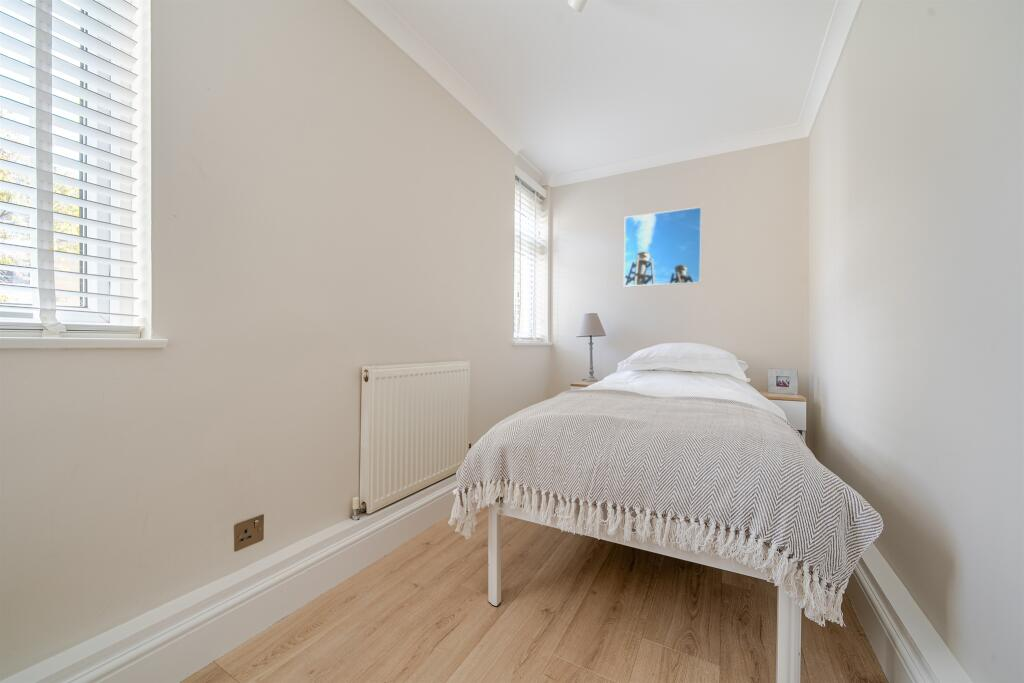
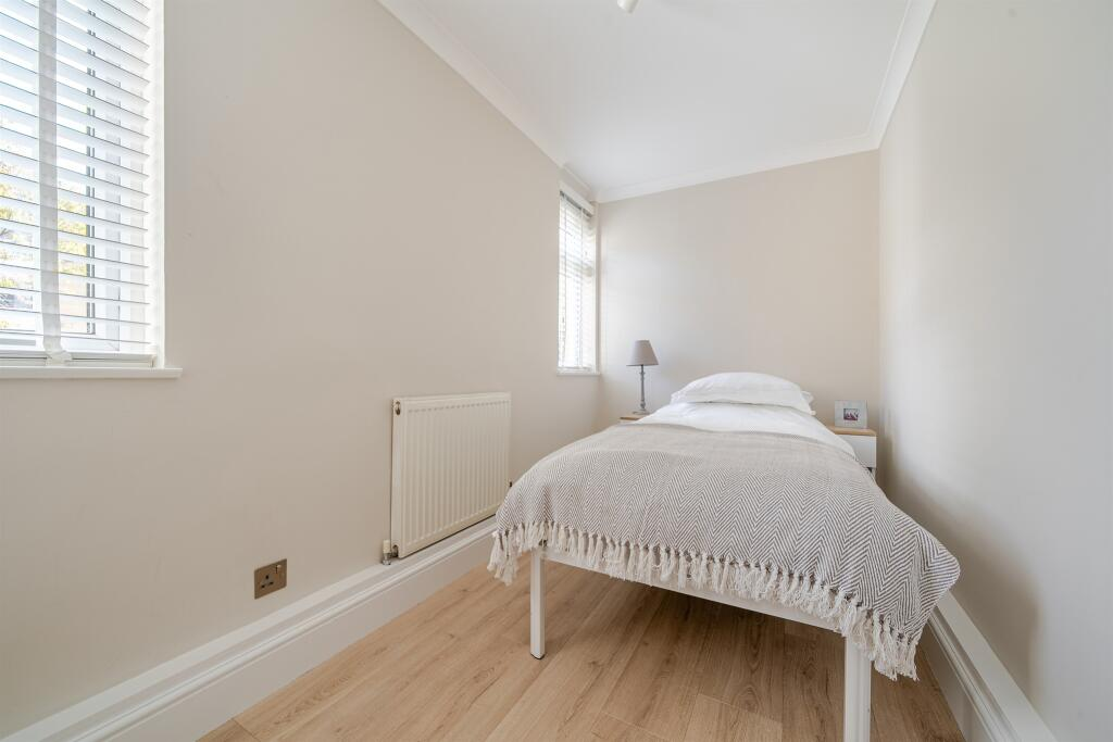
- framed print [623,206,703,288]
